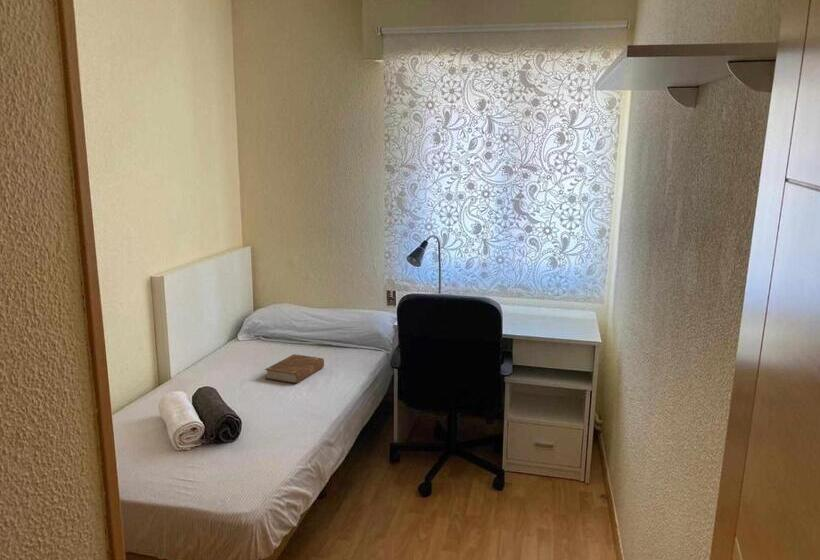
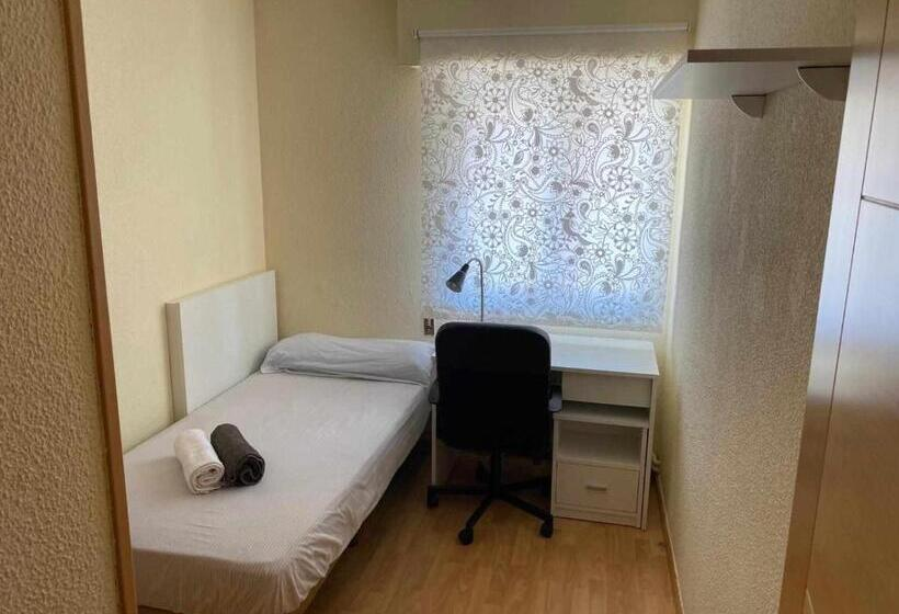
- book [264,353,325,385]
